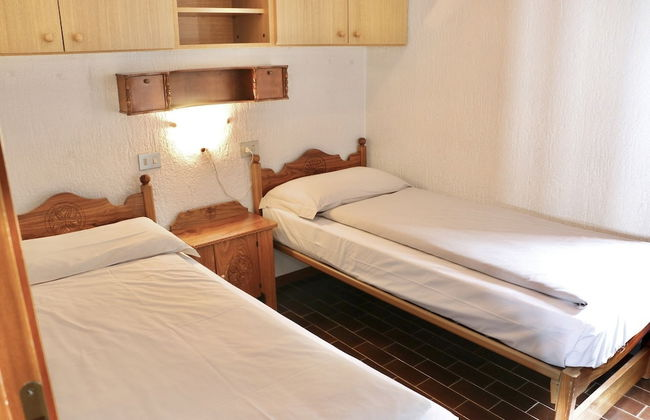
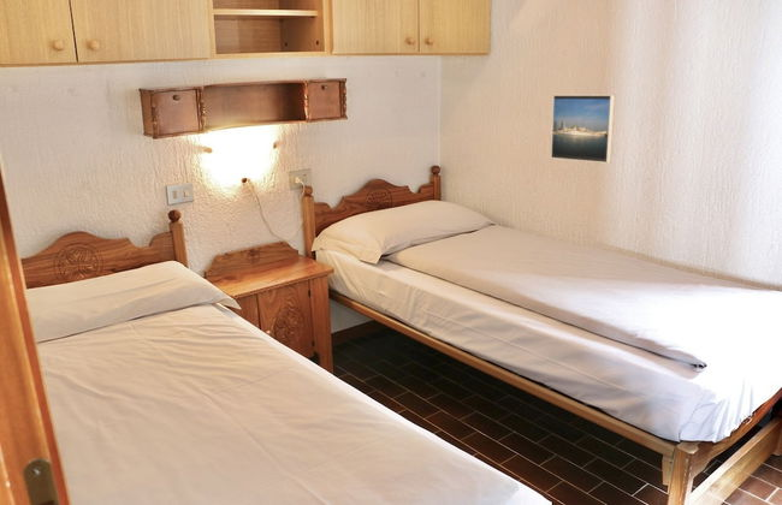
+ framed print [550,94,616,165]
